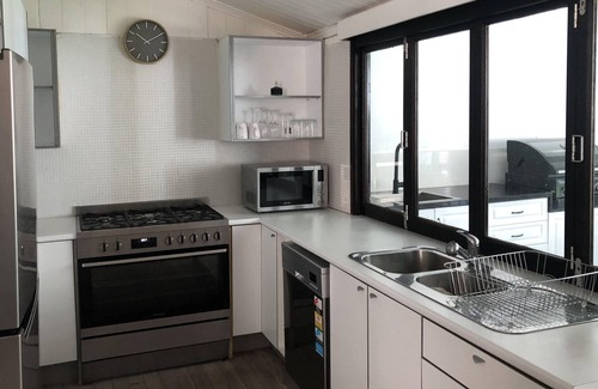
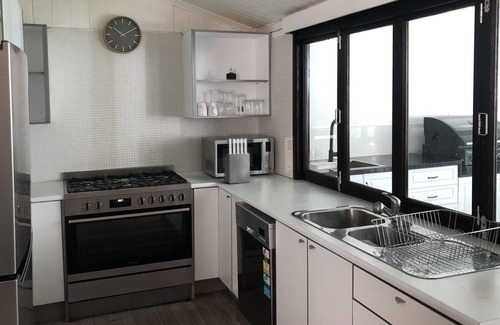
+ knife block [223,138,251,184]
